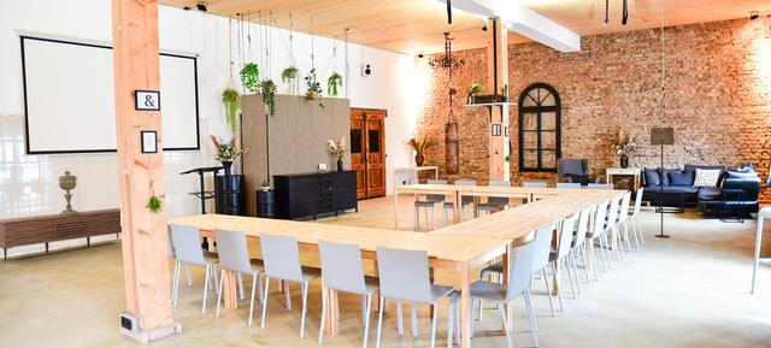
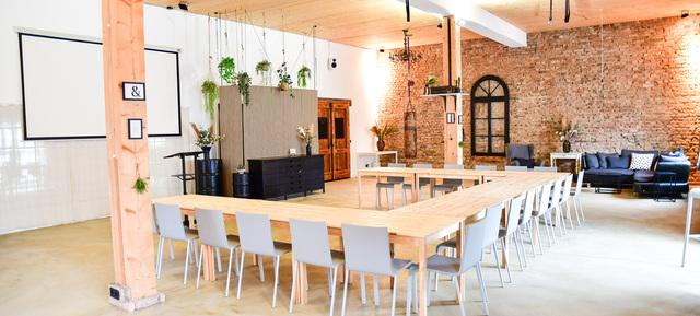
- decorative urn [58,169,81,216]
- sideboard [0,207,123,263]
- floor lamp [649,126,675,238]
